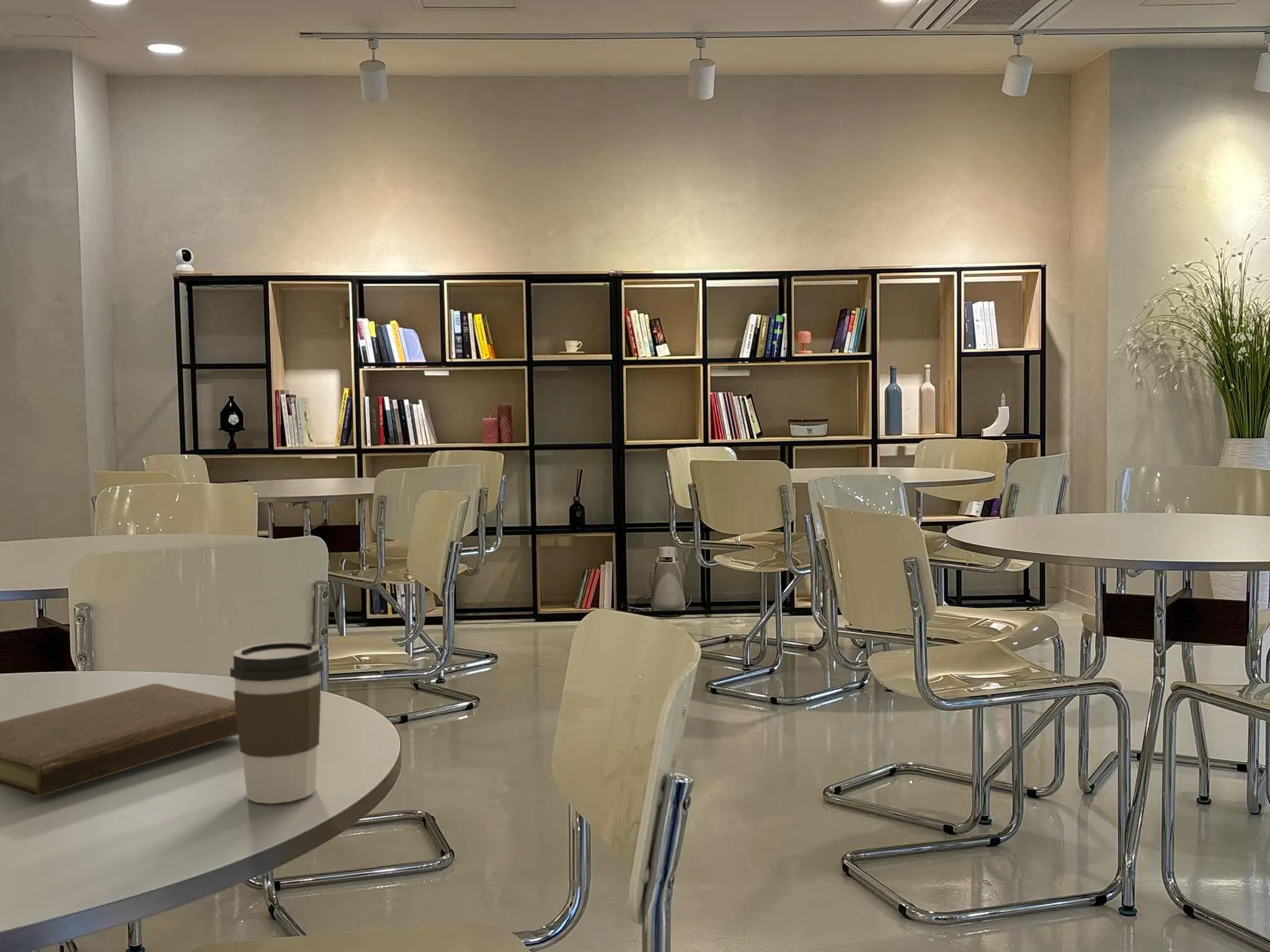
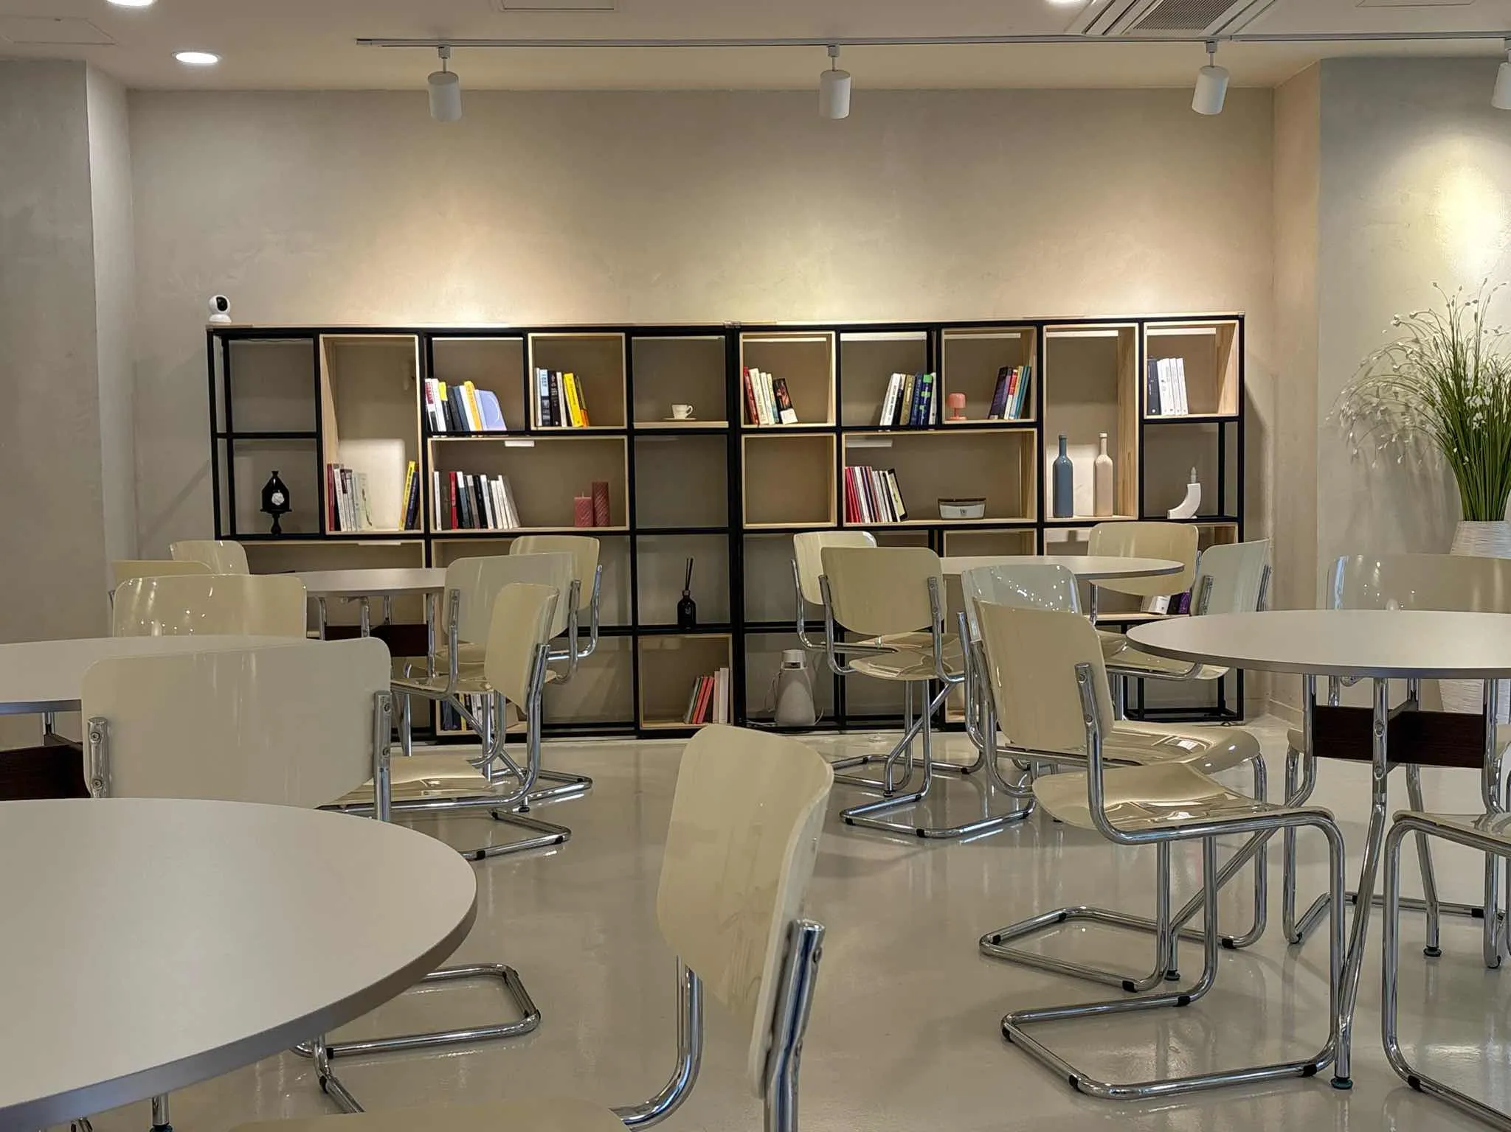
- book [0,683,238,798]
- coffee cup [229,641,324,804]
